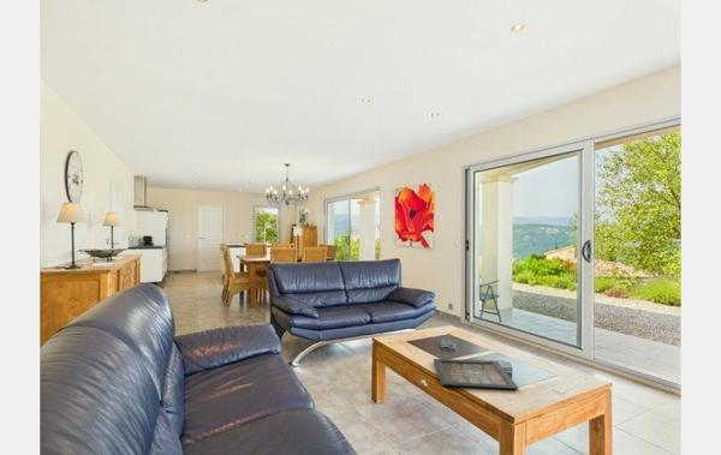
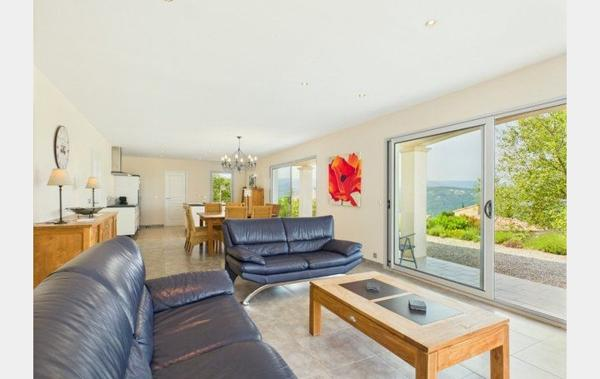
- icon panel [433,358,519,390]
